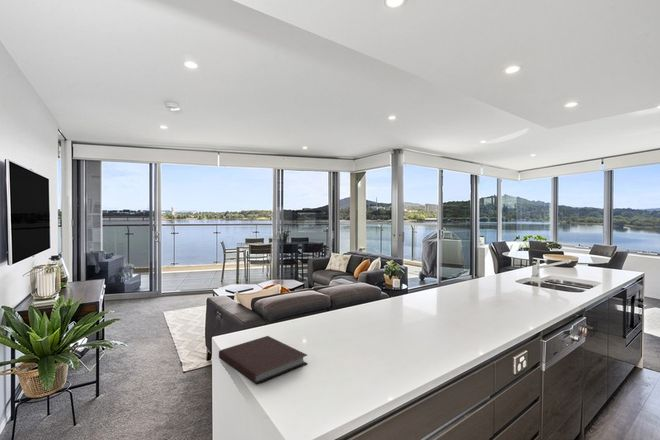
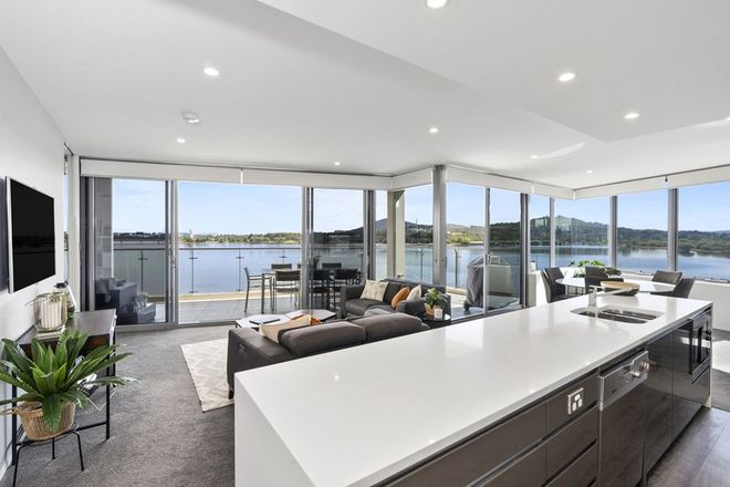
- notebook [218,335,309,385]
